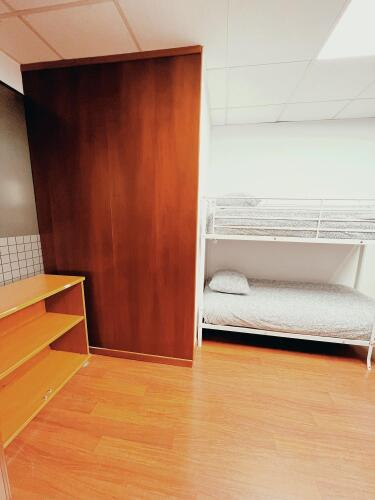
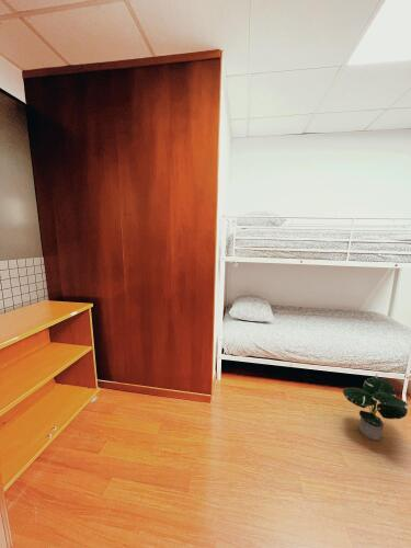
+ potted plant [342,376,409,442]
